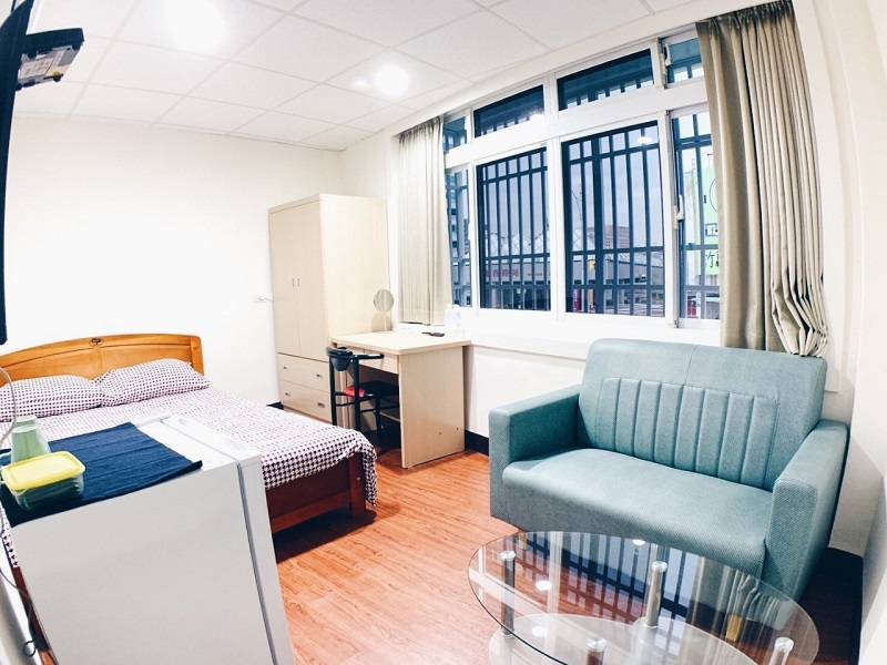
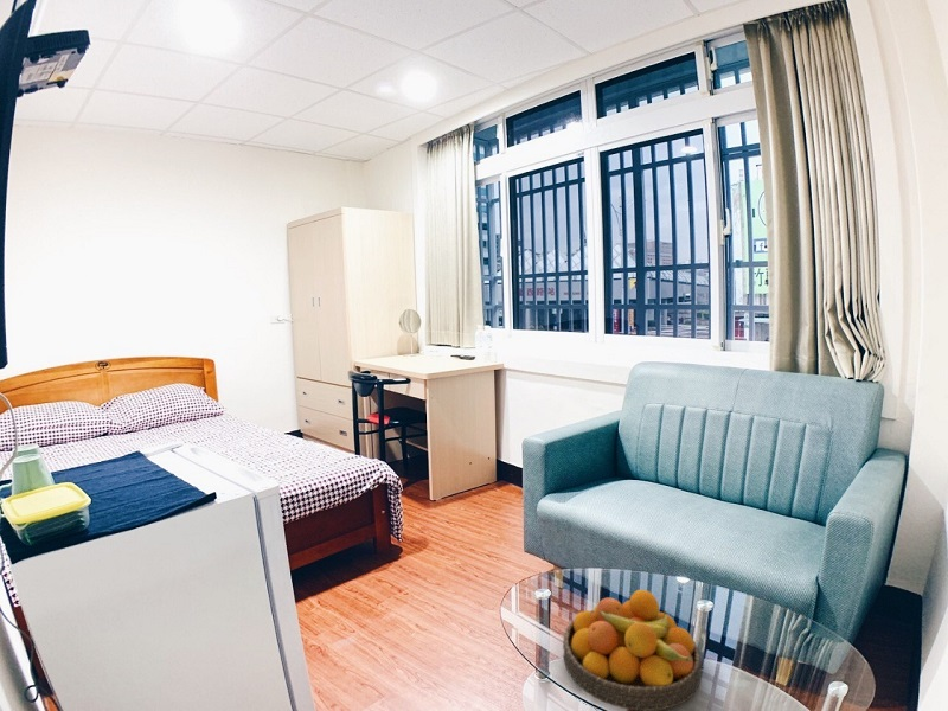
+ fruit bowl [562,589,703,711]
